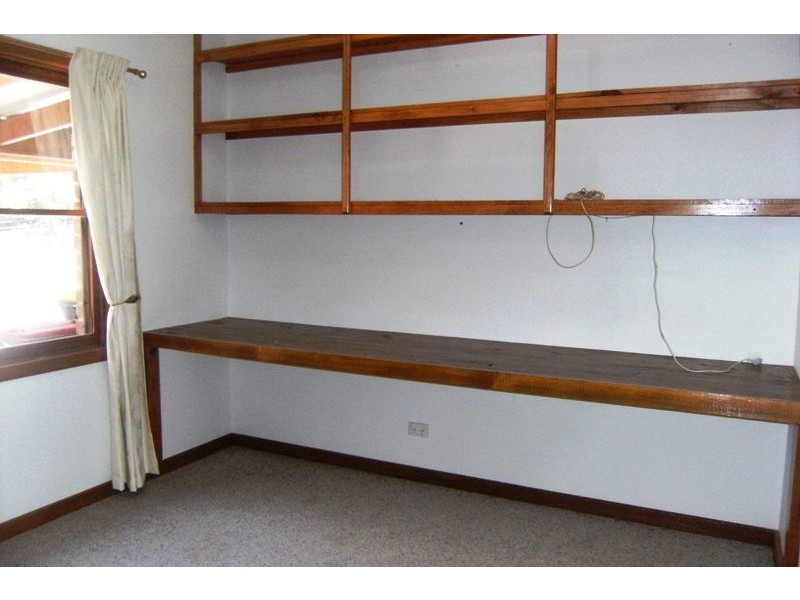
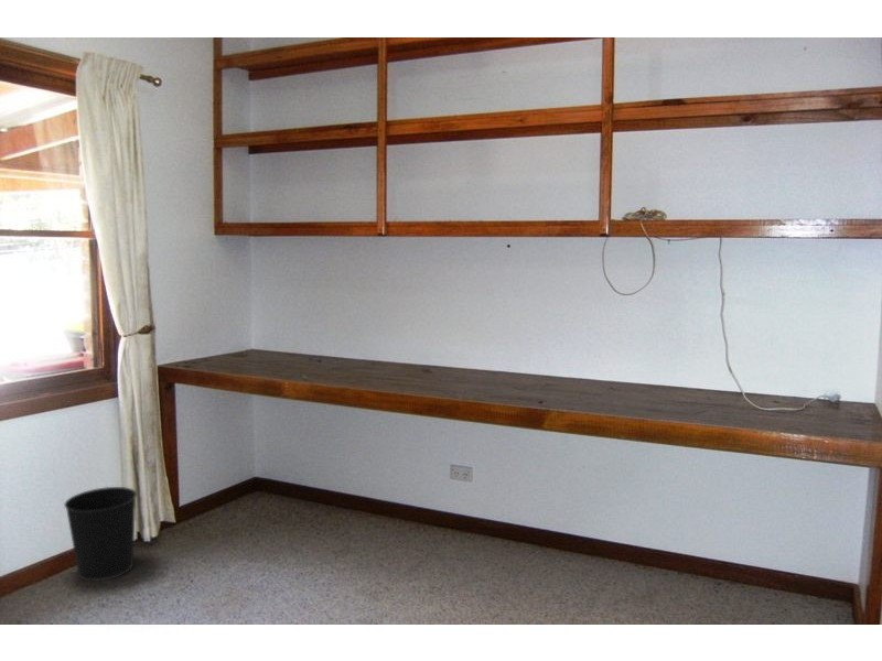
+ wastebasket [63,486,138,582]
